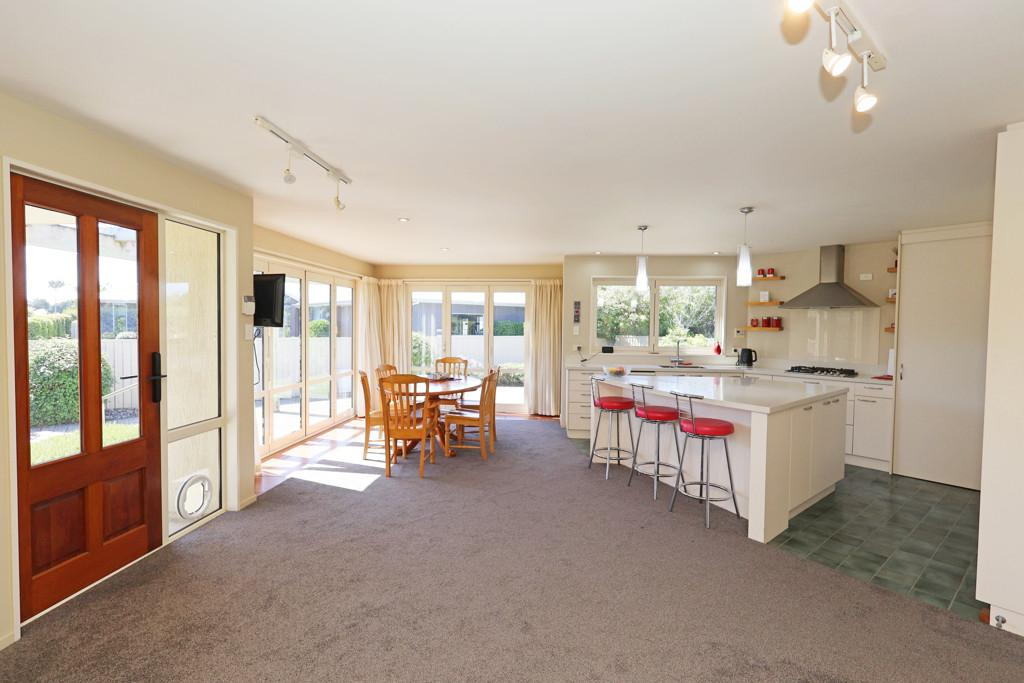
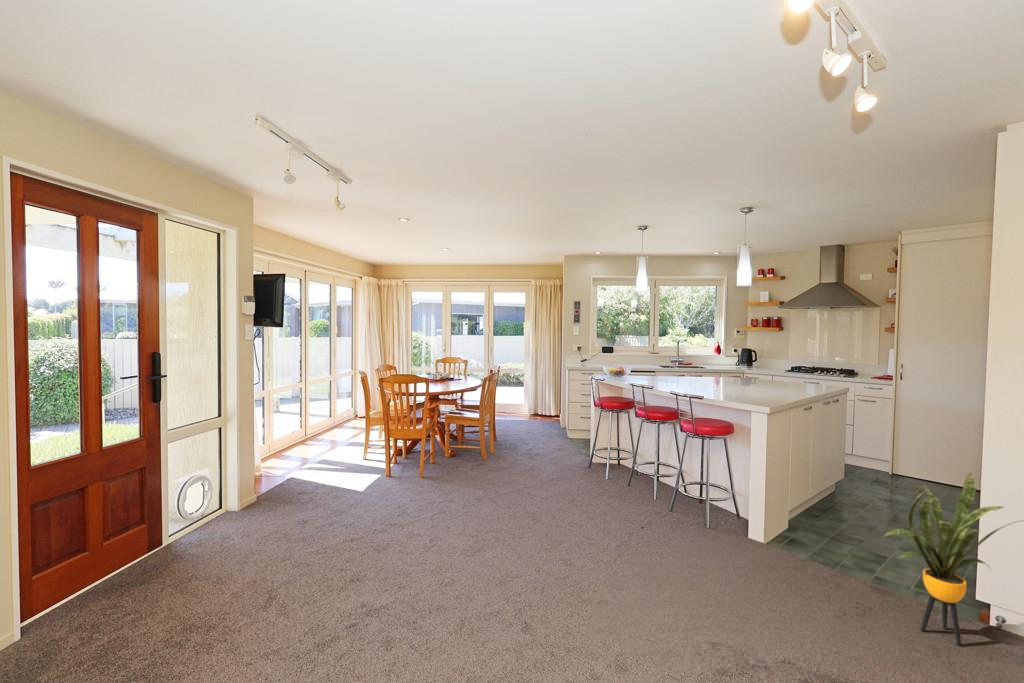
+ house plant [882,471,1024,647]
